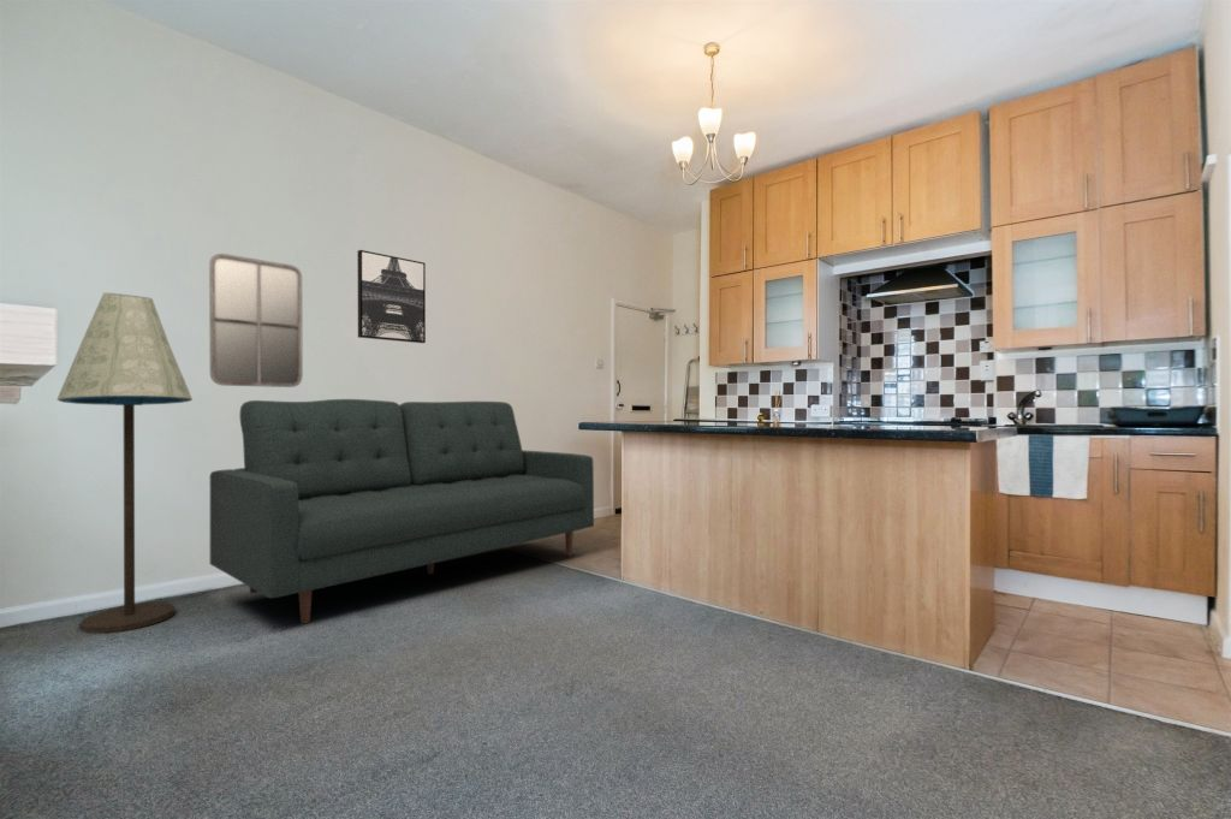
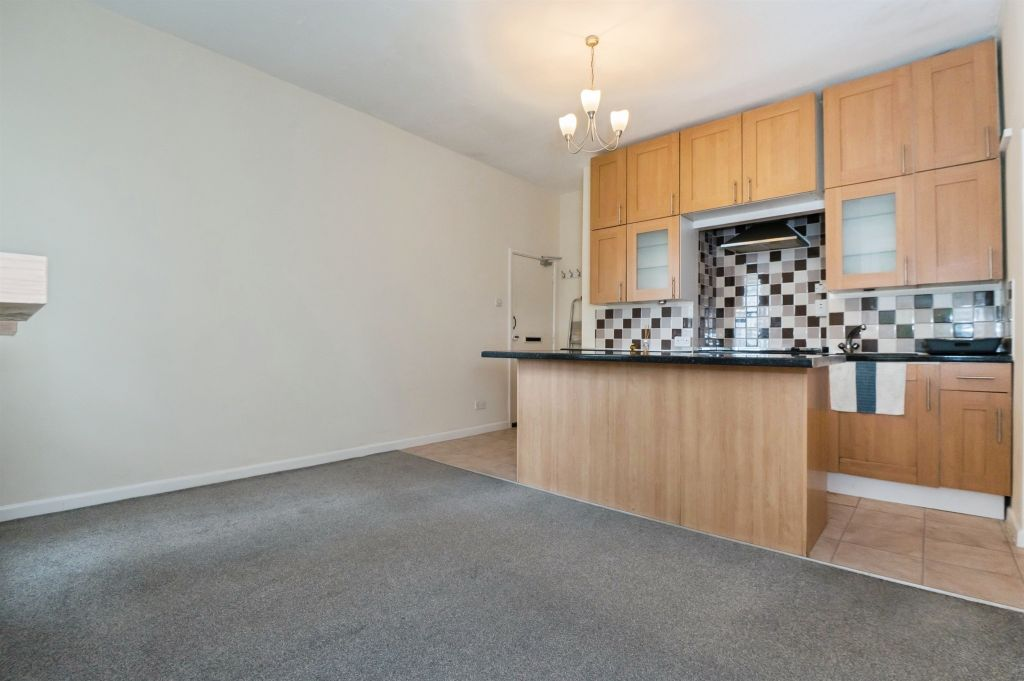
- wall art [356,249,427,344]
- floor lamp [57,291,194,635]
- home mirror [208,253,304,388]
- sofa [208,398,595,624]
